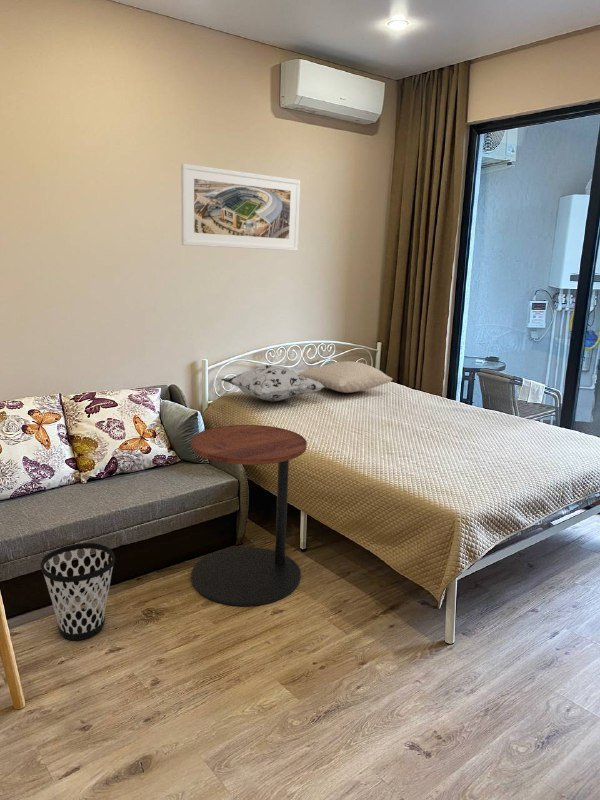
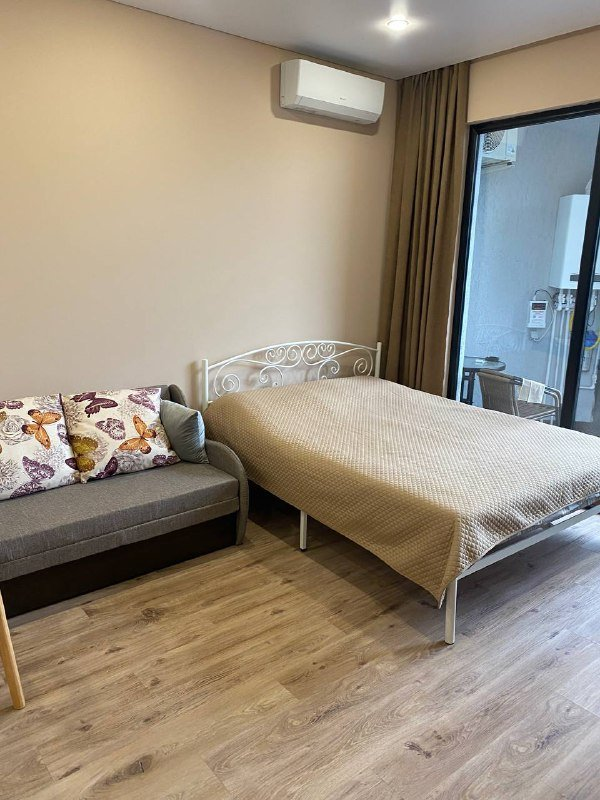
- wastebasket [40,542,116,641]
- pillow [297,360,393,394]
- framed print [180,163,301,252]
- decorative pillow [220,364,325,402]
- side table [190,424,308,607]
